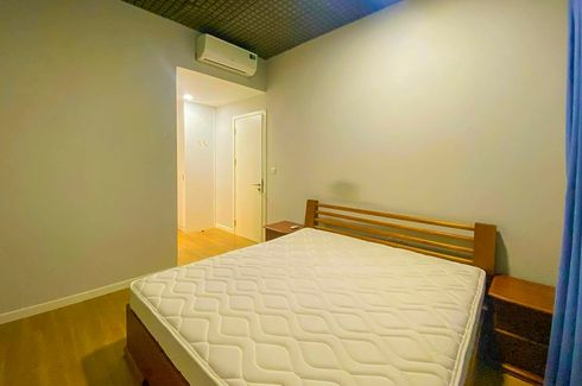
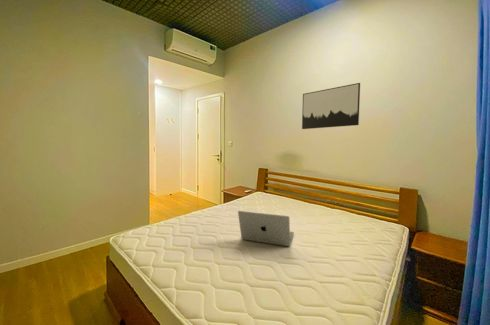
+ wall art [301,82,361,130]
+ laptop [237,210,295,247]
